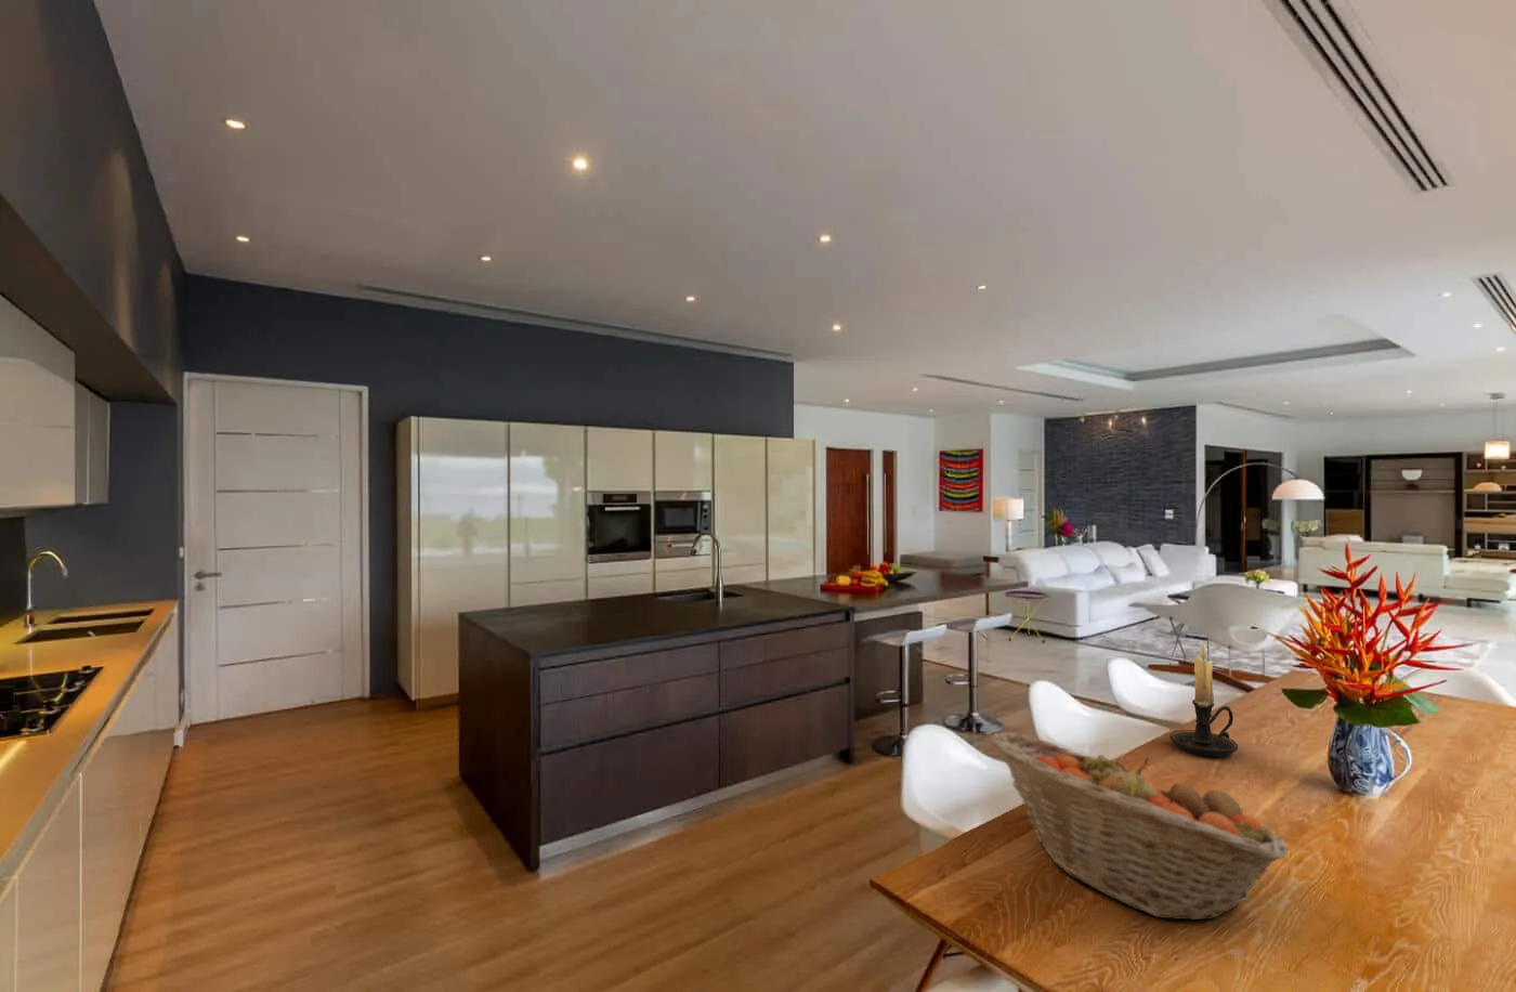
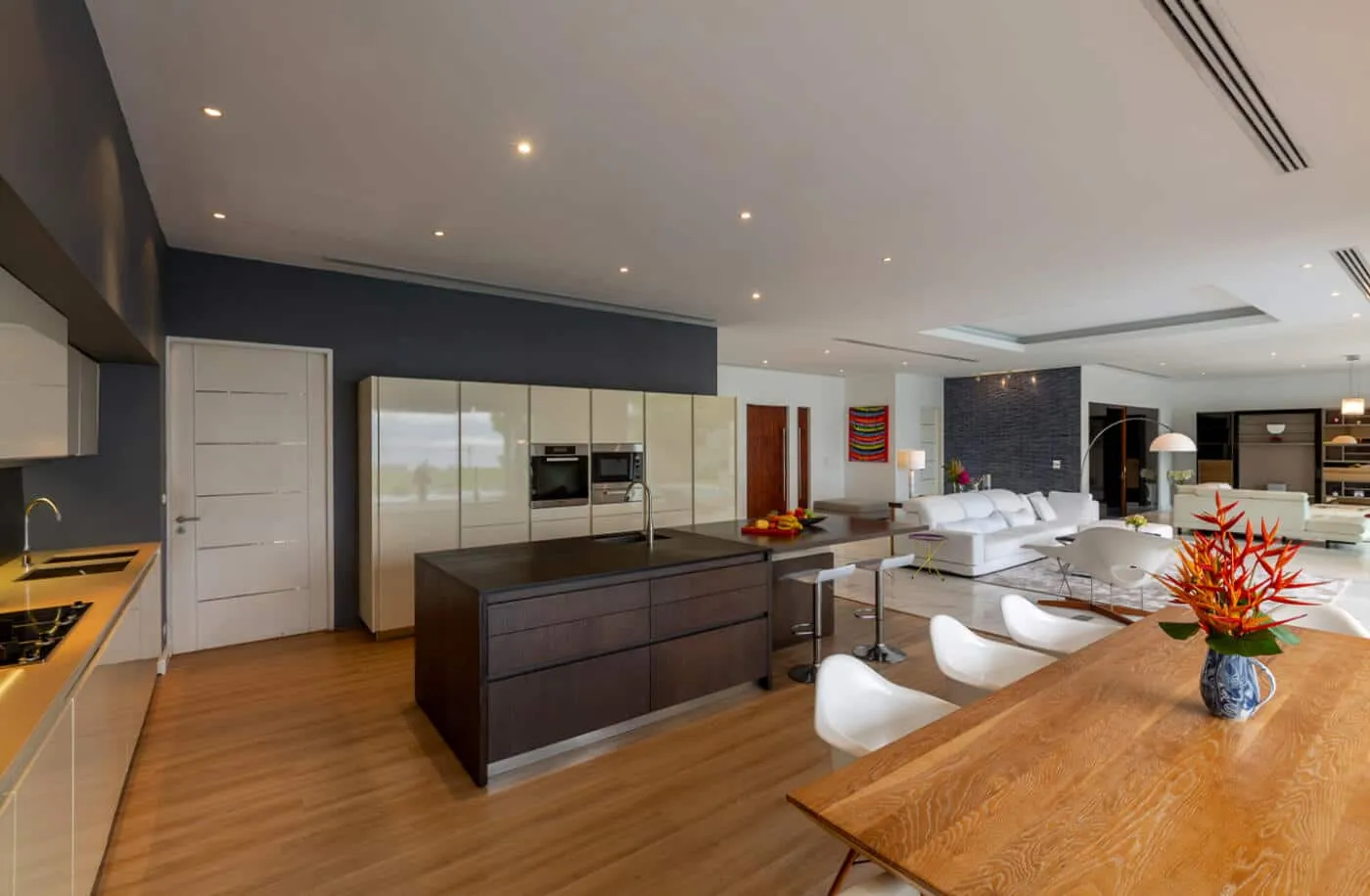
- fruit basket [989,731,1289,921]
- candle holder [1169,641,1238,758]
